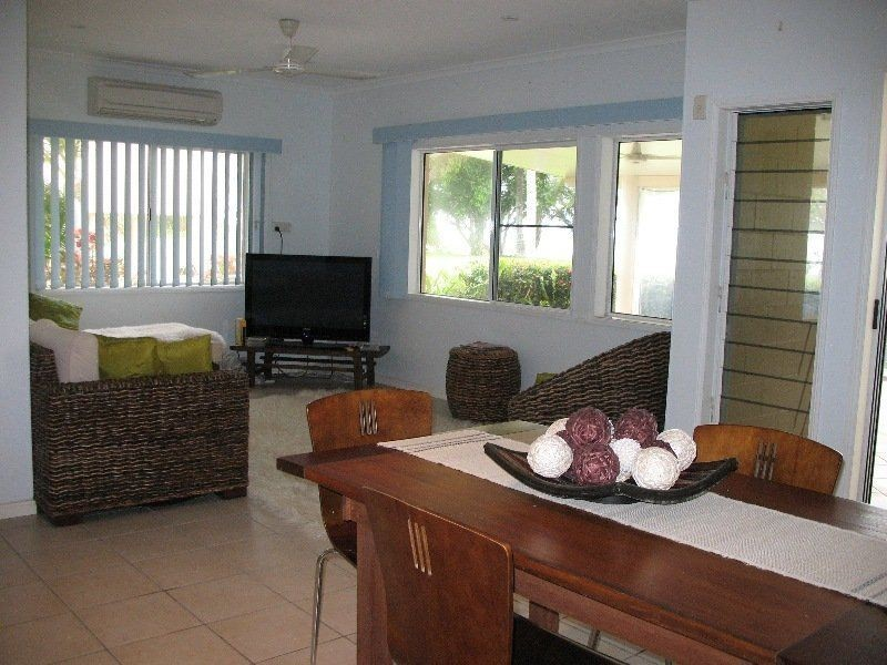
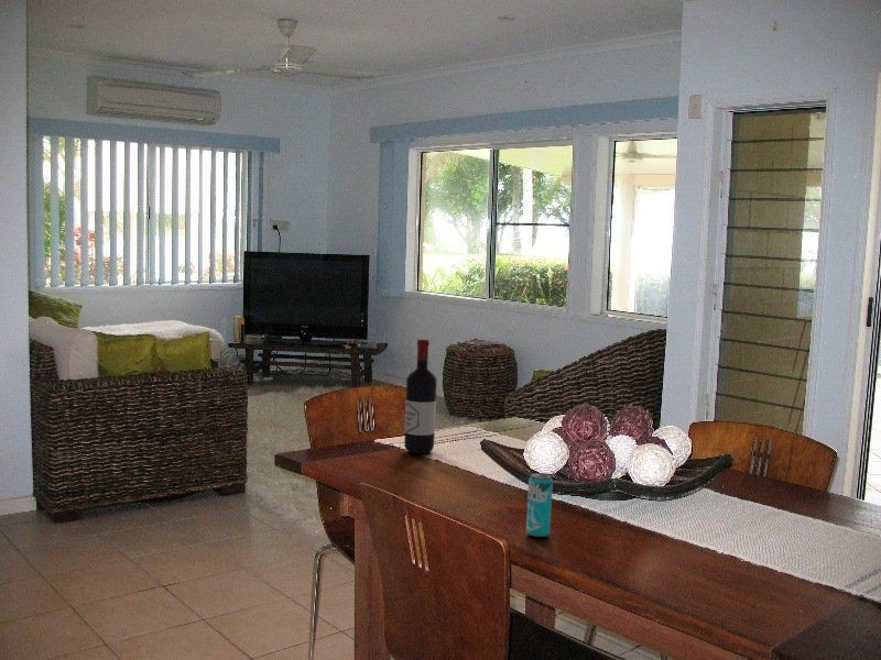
+ wine bottle [403,338,438,454]
+ beverage can [525,472,554,538]
